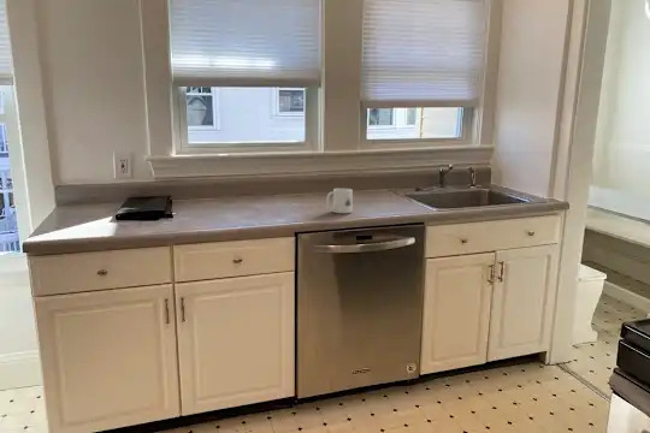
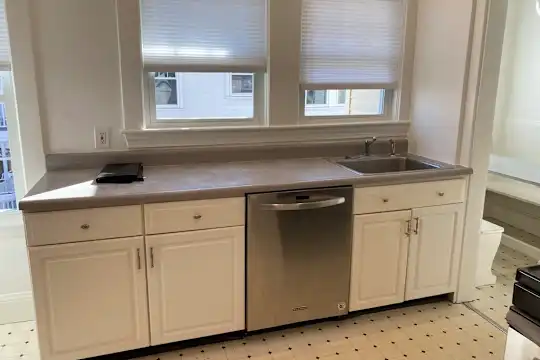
- mug [325,188,354,214]
